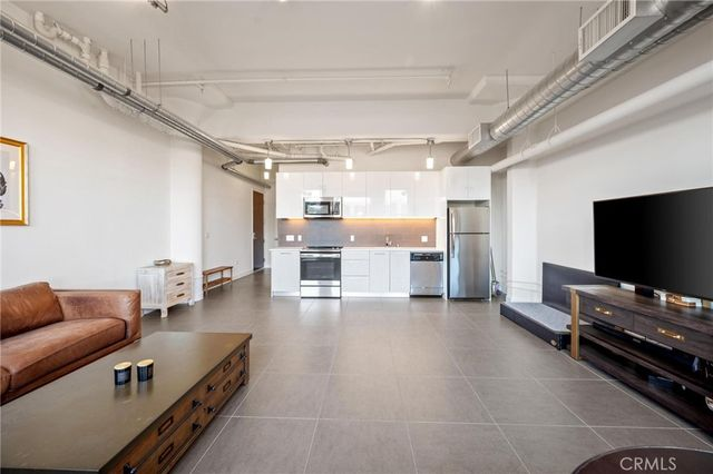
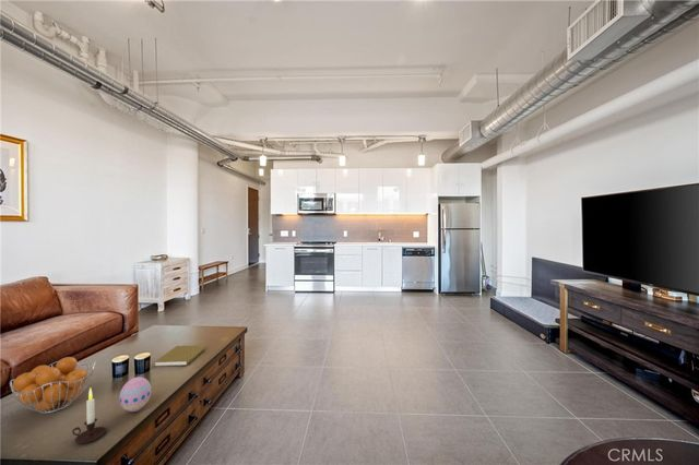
+ fruit basket [9,356,97,415]
+ candle [71,386,107,444]
+ decorative egg [118,375,153,413]
+ book [154,344,206,367]
